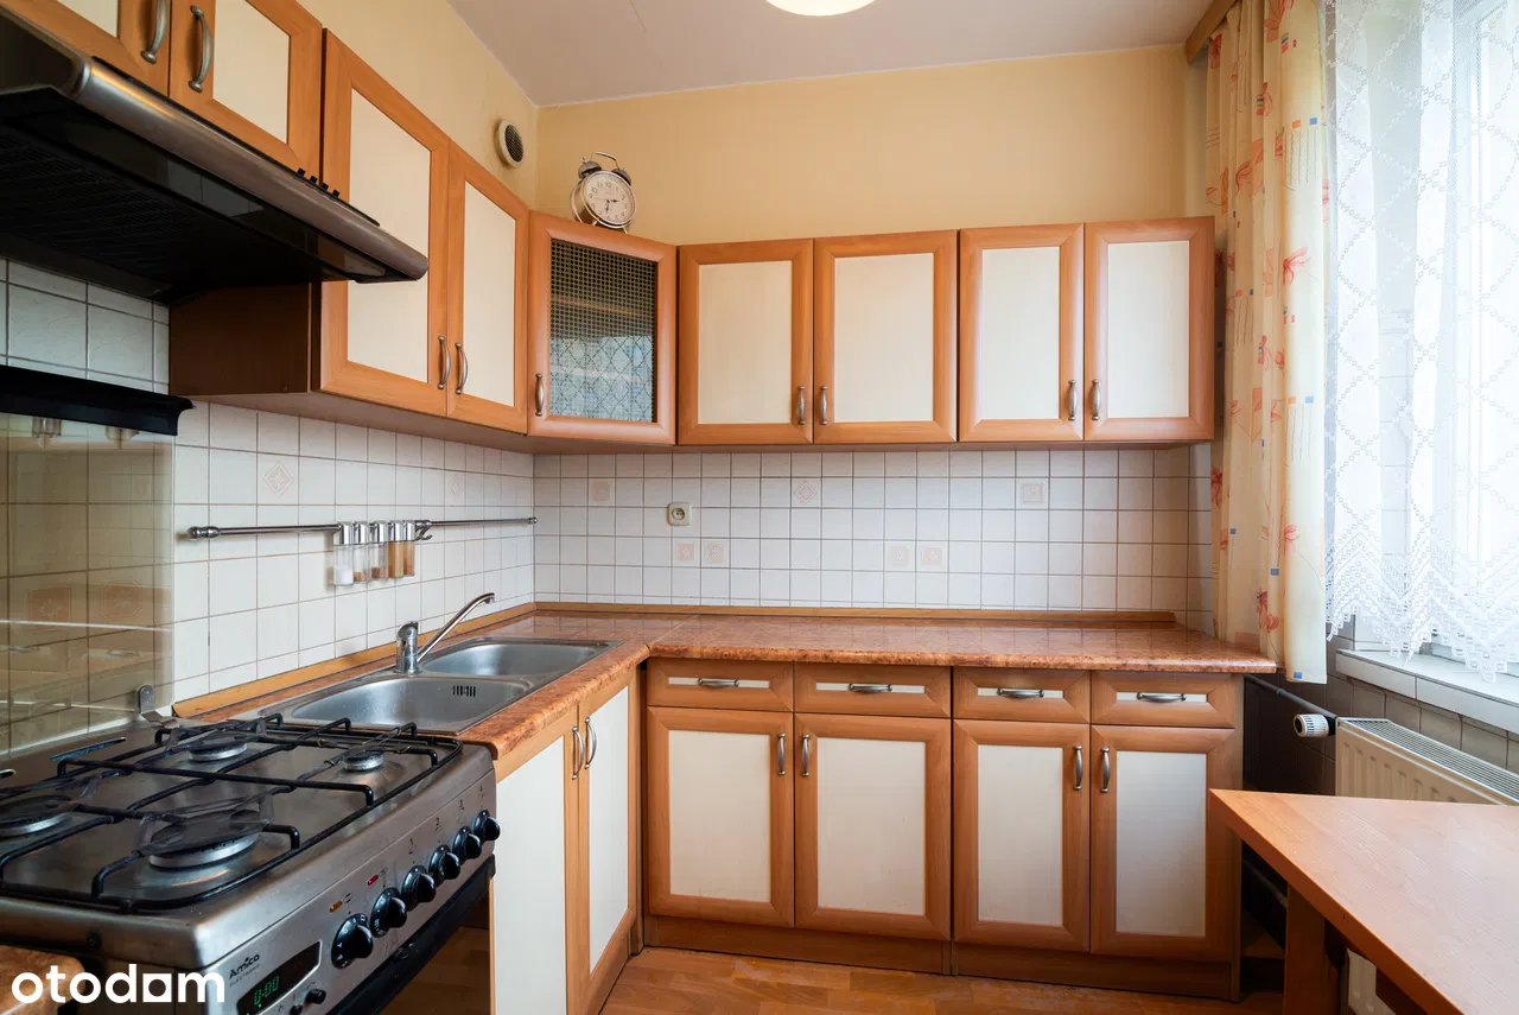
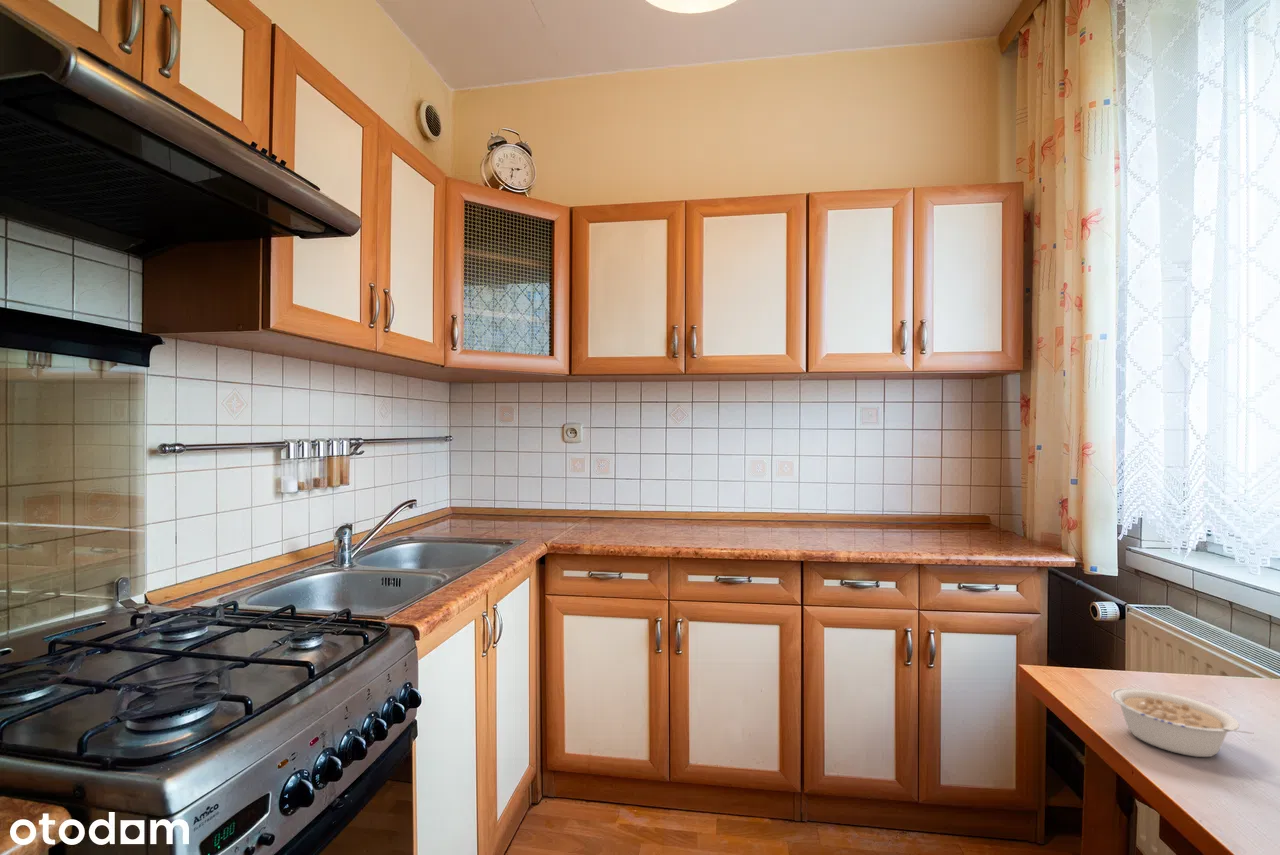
+ legume [1109,687,1253,758]
